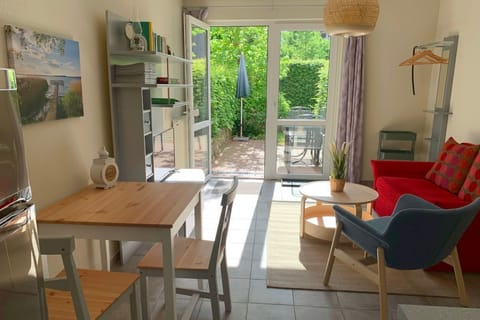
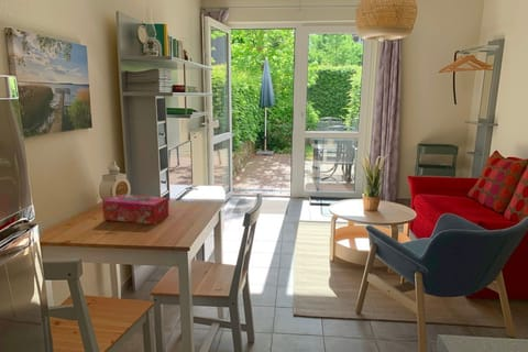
+ tissue box [101,194,170,226]
